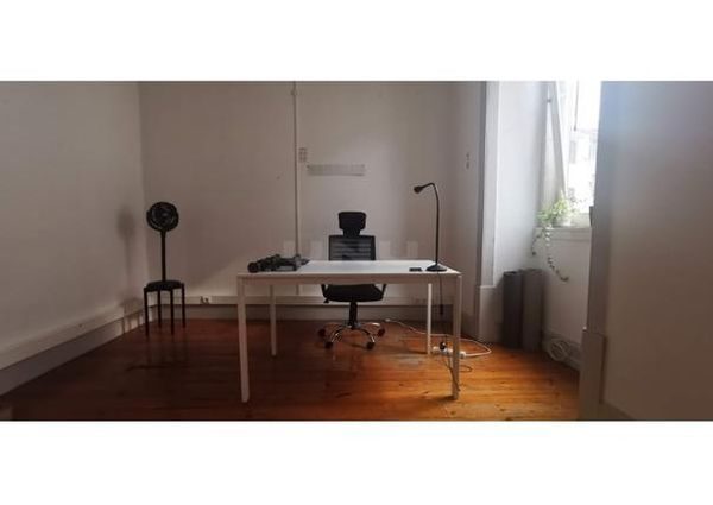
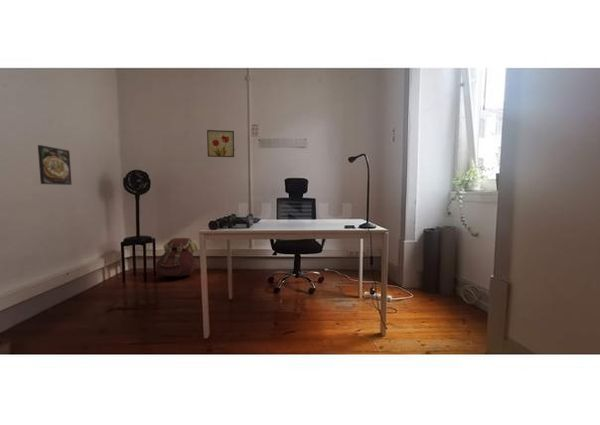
+ backpack [154,237,200,278]
+ wall art [206,129,235,158]
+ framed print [37,144,73,186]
